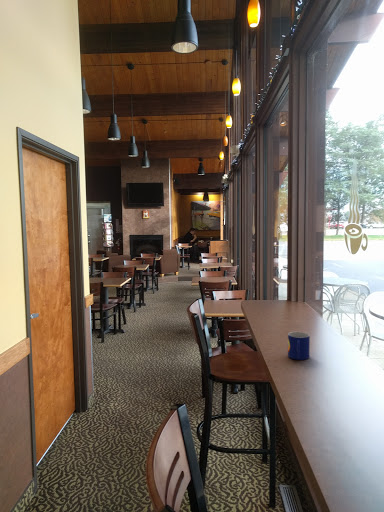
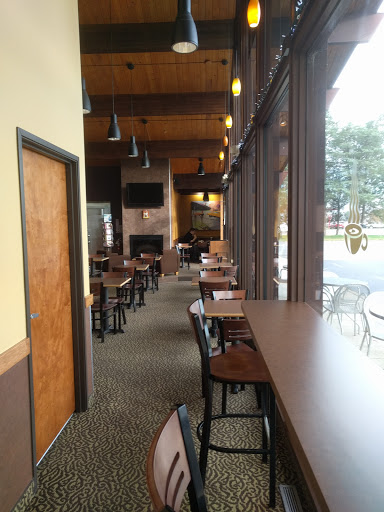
- mug [287,331,311,361]
